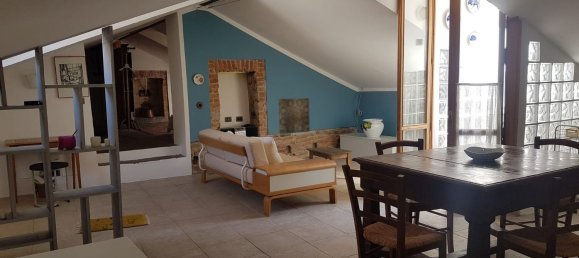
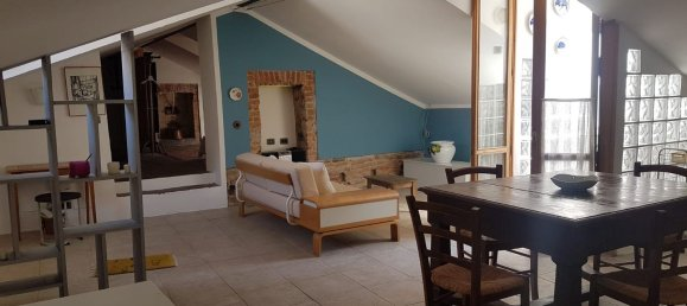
- wall art [278,97,311,135]
